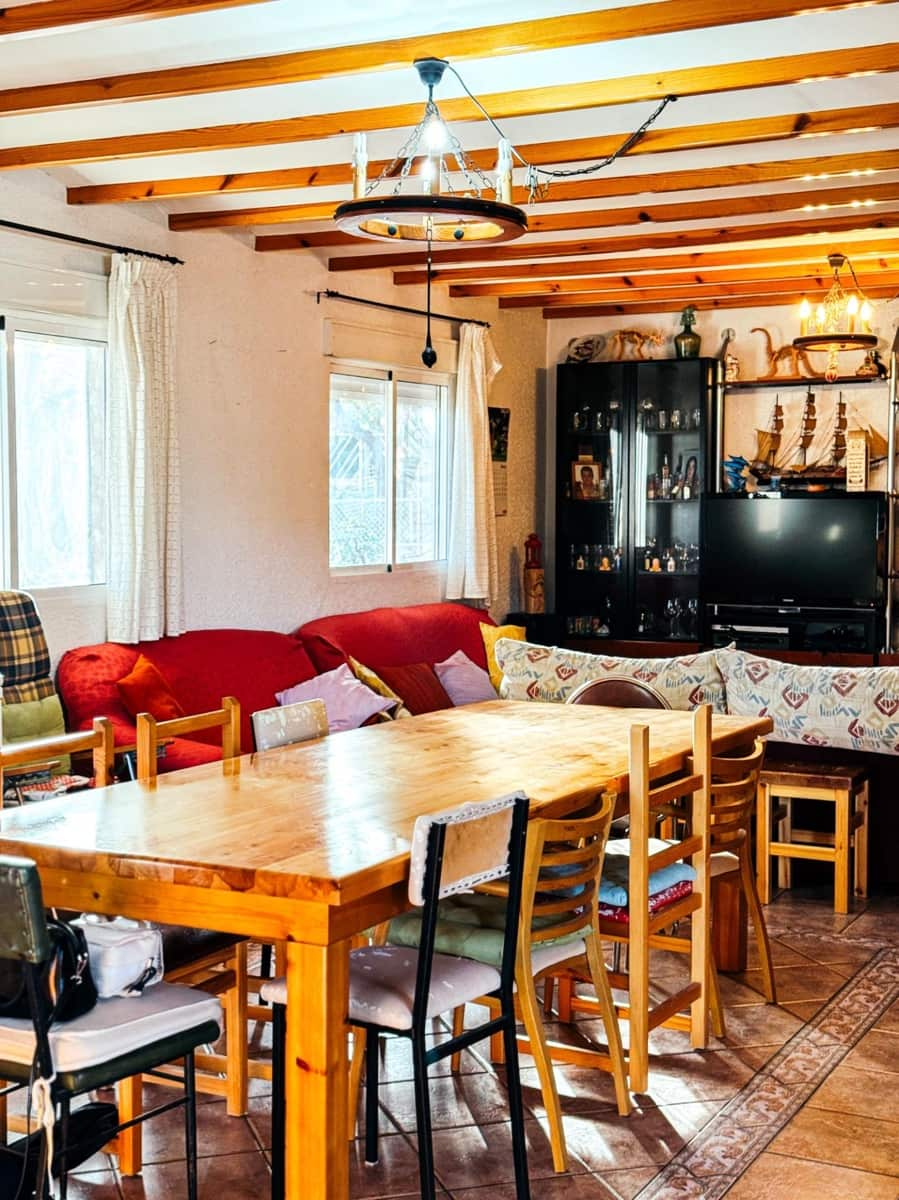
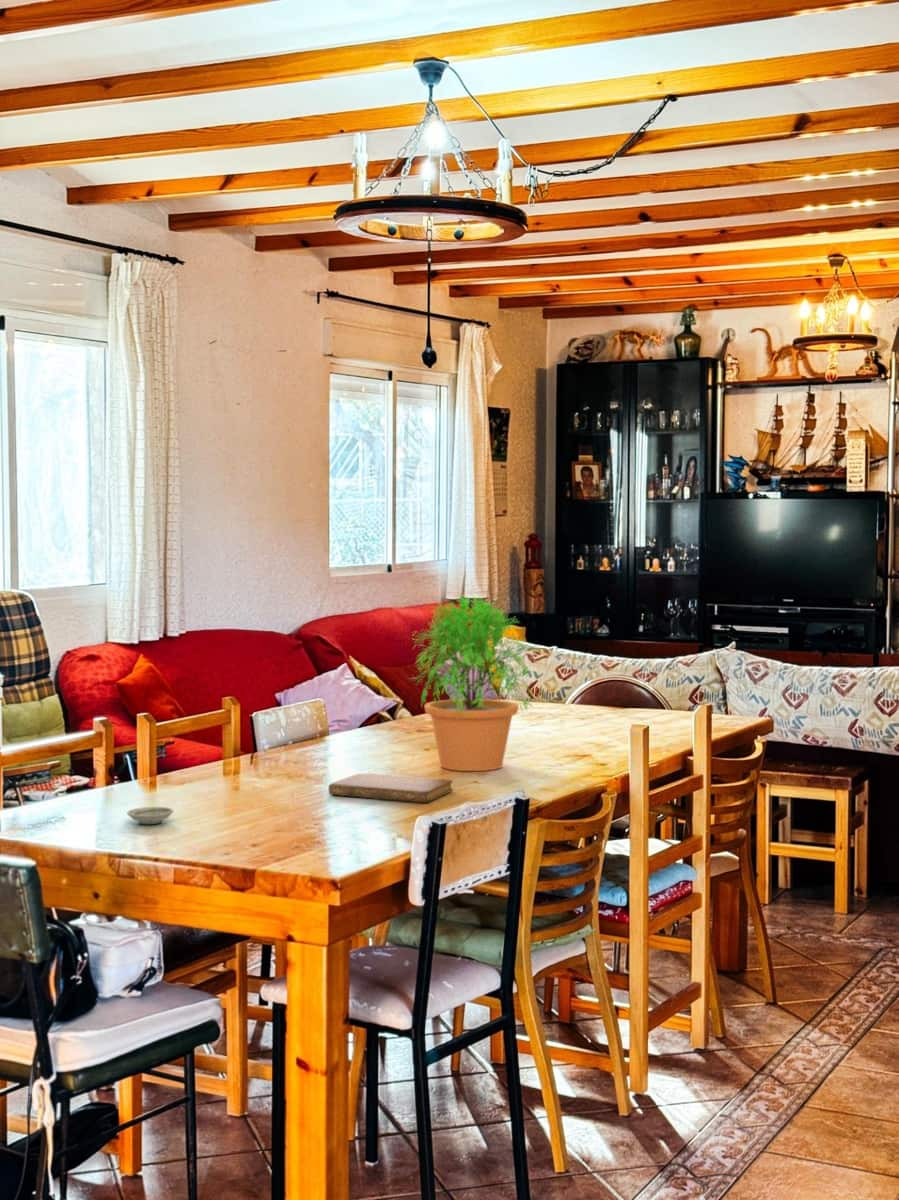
+ saucer [126,806,175,825]
+ potted plant [410,592,539,772]
+ notebook [327,773,454,803]
